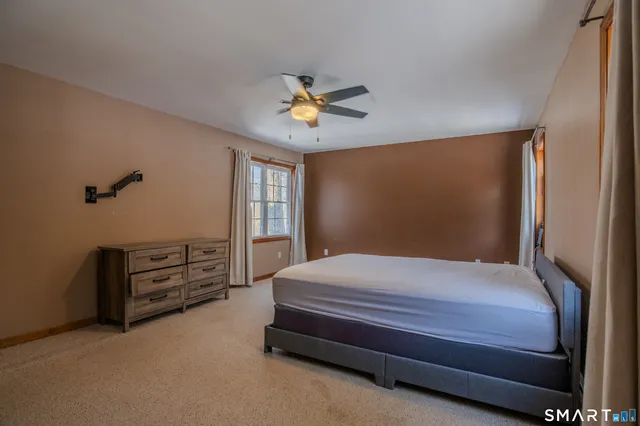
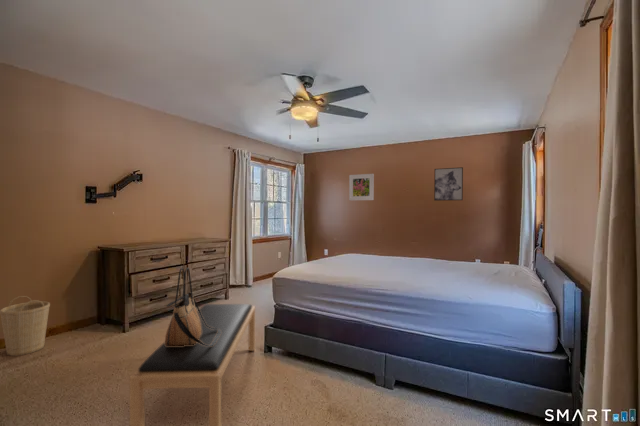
+ wall art [433,166,464,202]
+ basket [0,295,51,357]
+ tote bag [164,267,221,346]
+ bench [129,303,256,426]
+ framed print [348,173,375,201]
